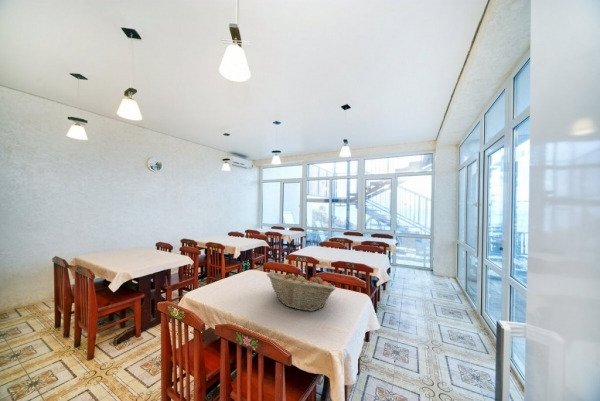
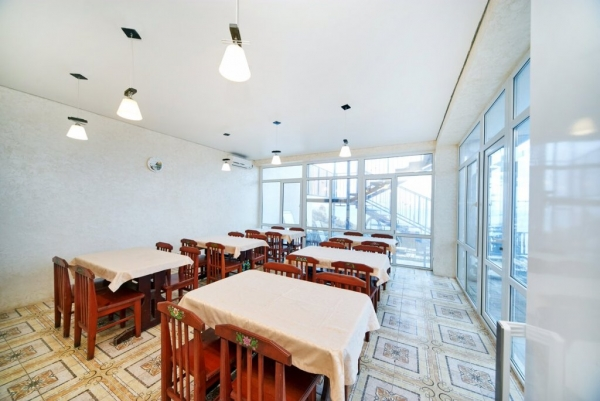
- fruit basket [266,272,337,312]
